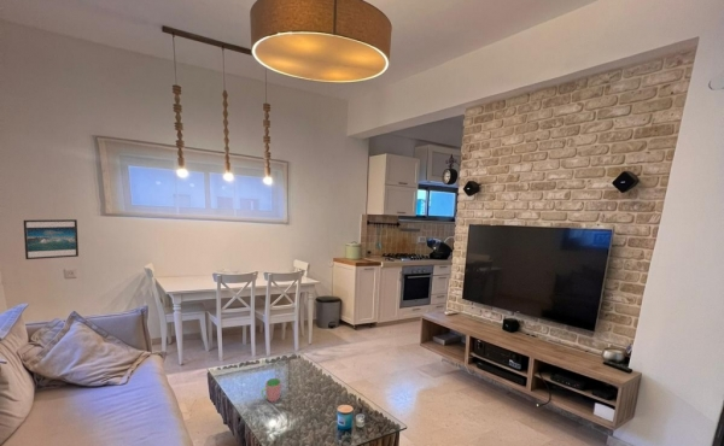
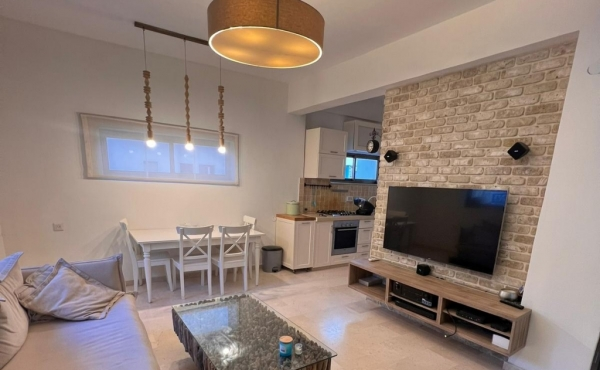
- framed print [22,218,80,260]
- cup [259,377,282,403]
